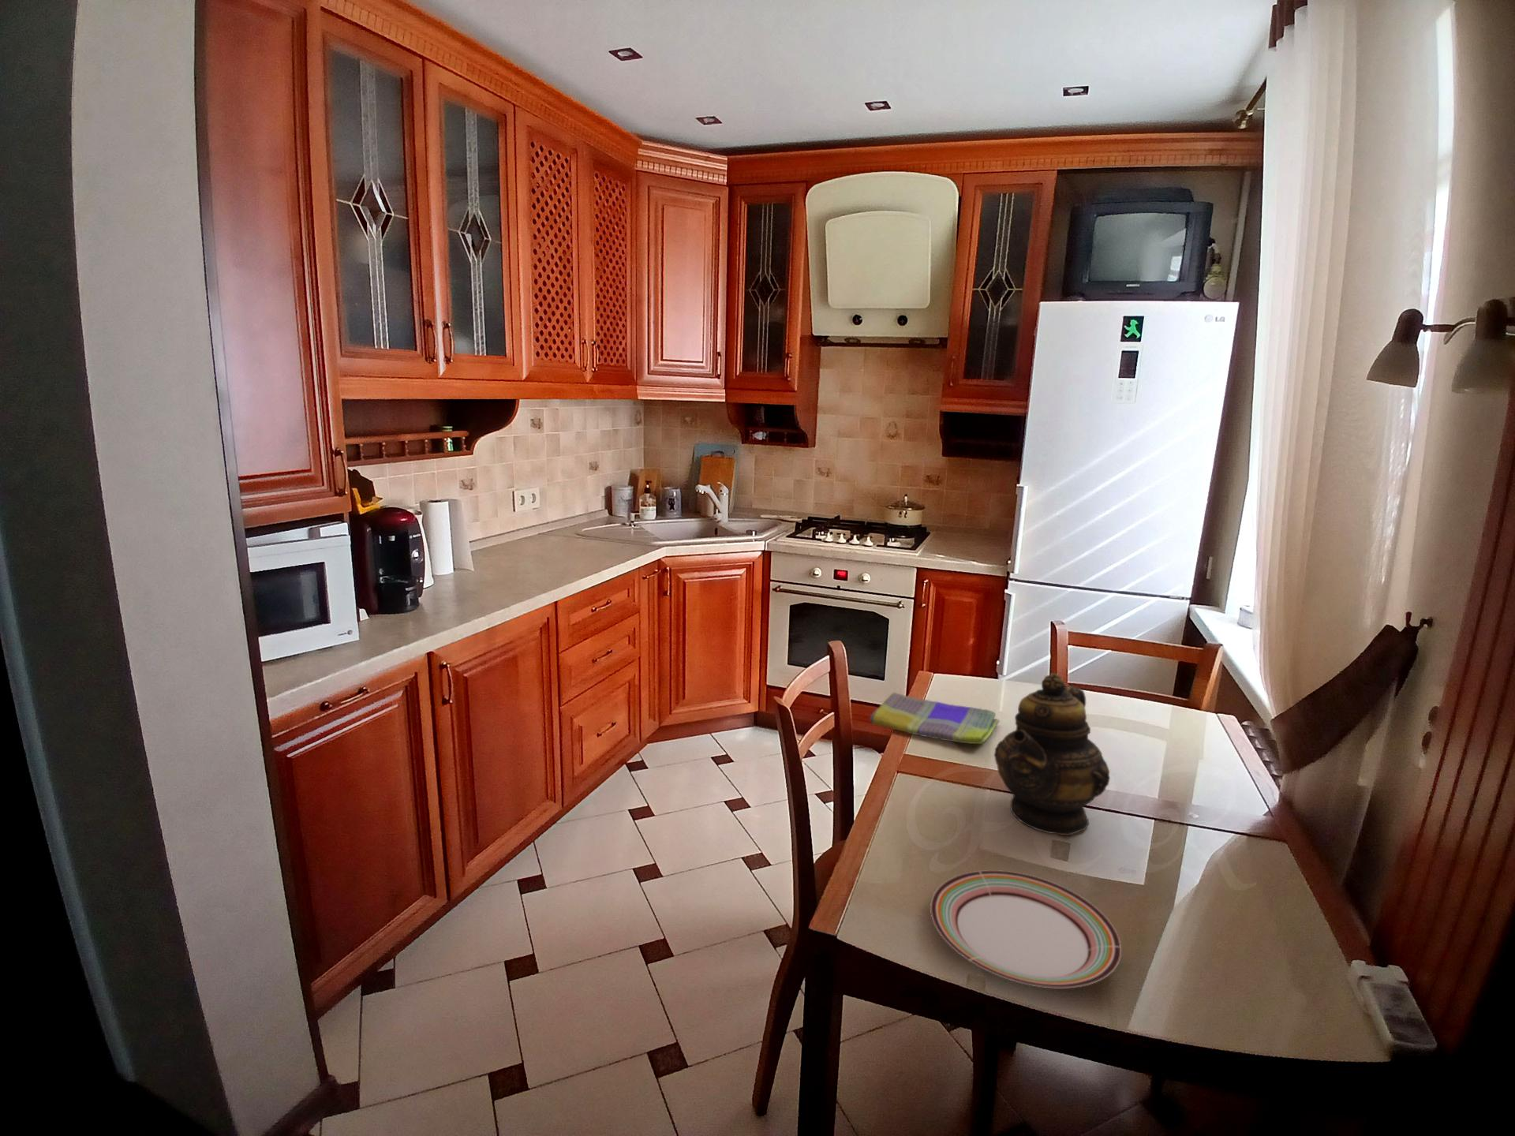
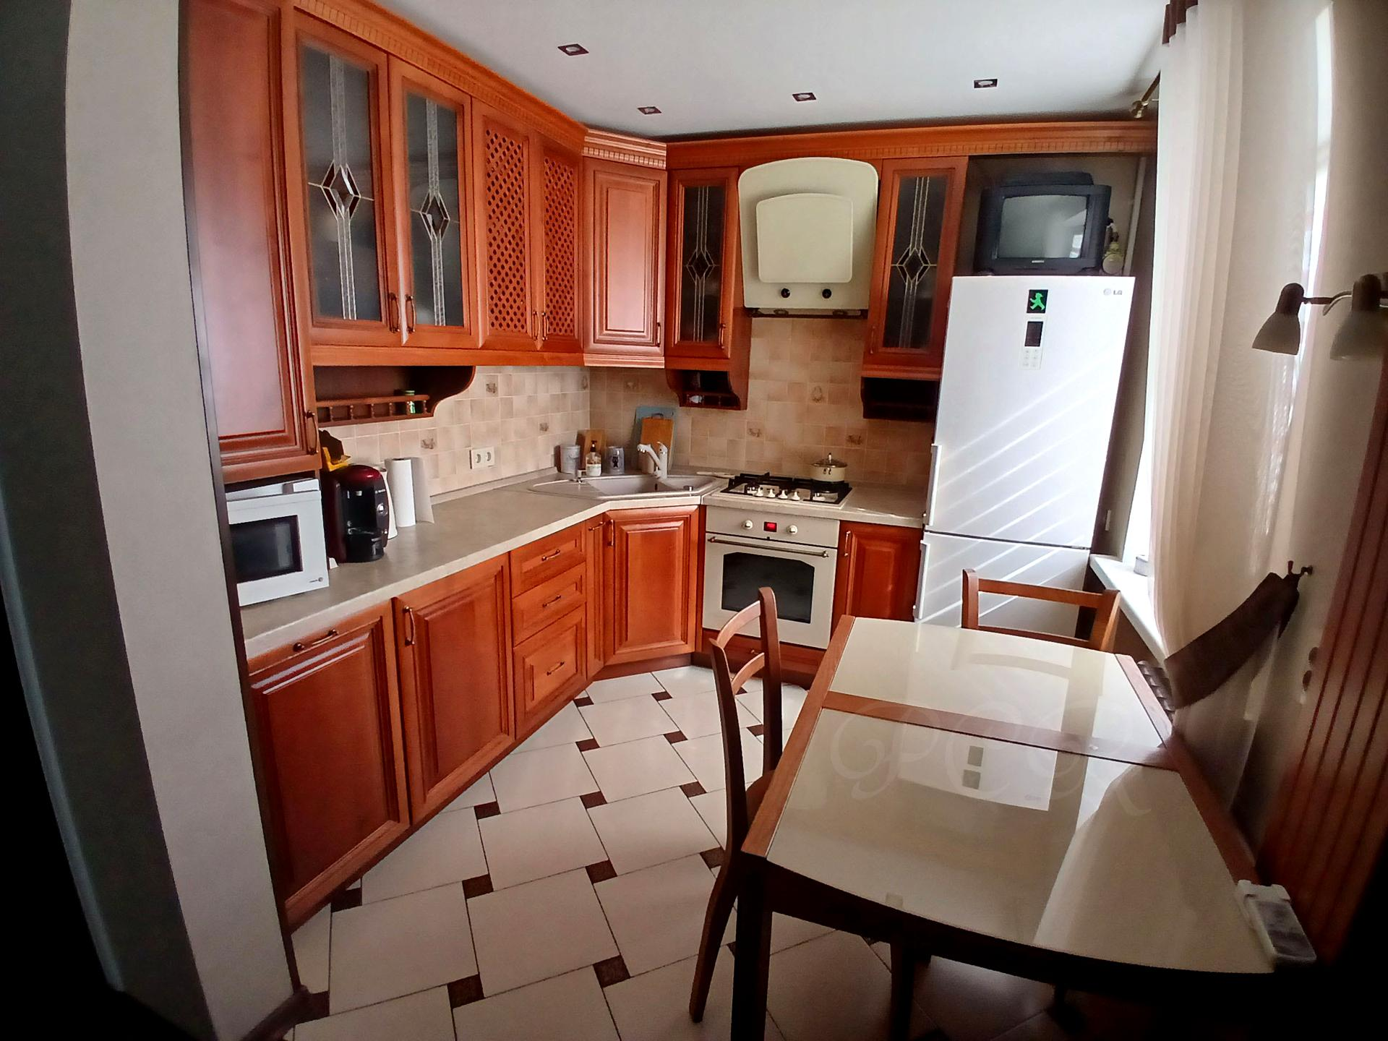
- dish towel [868,692,1001,745]
- plate [929,870,1123,989]
- teapot [994,672,1111,836]
